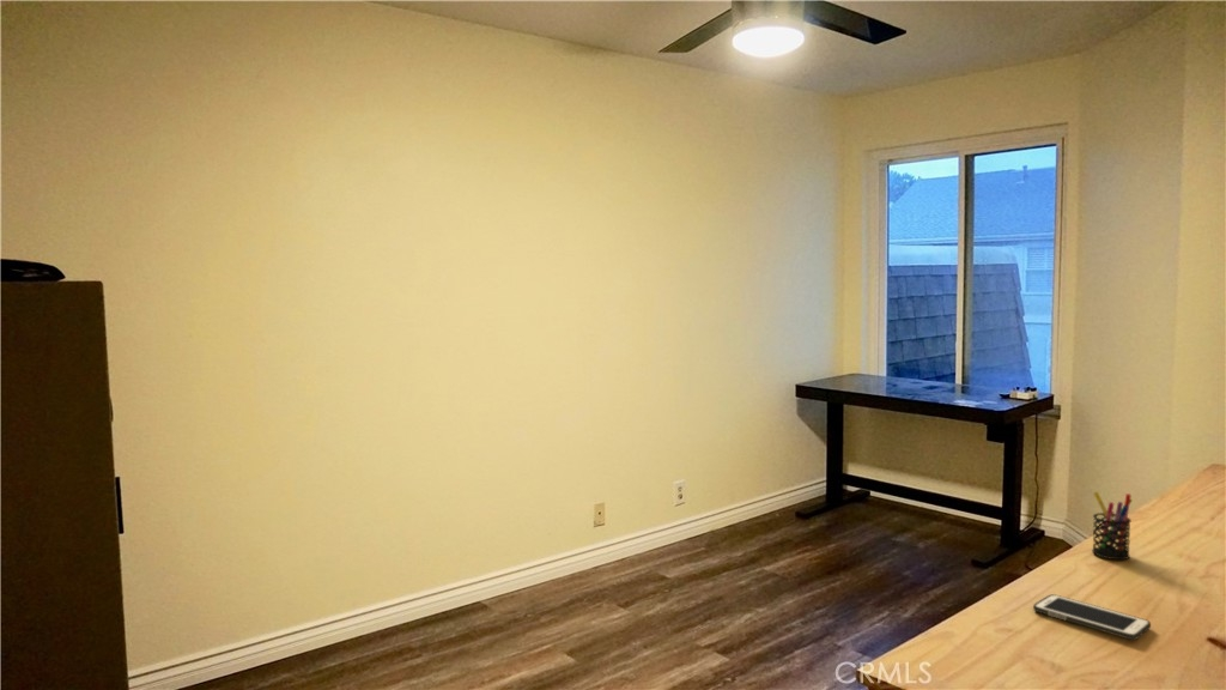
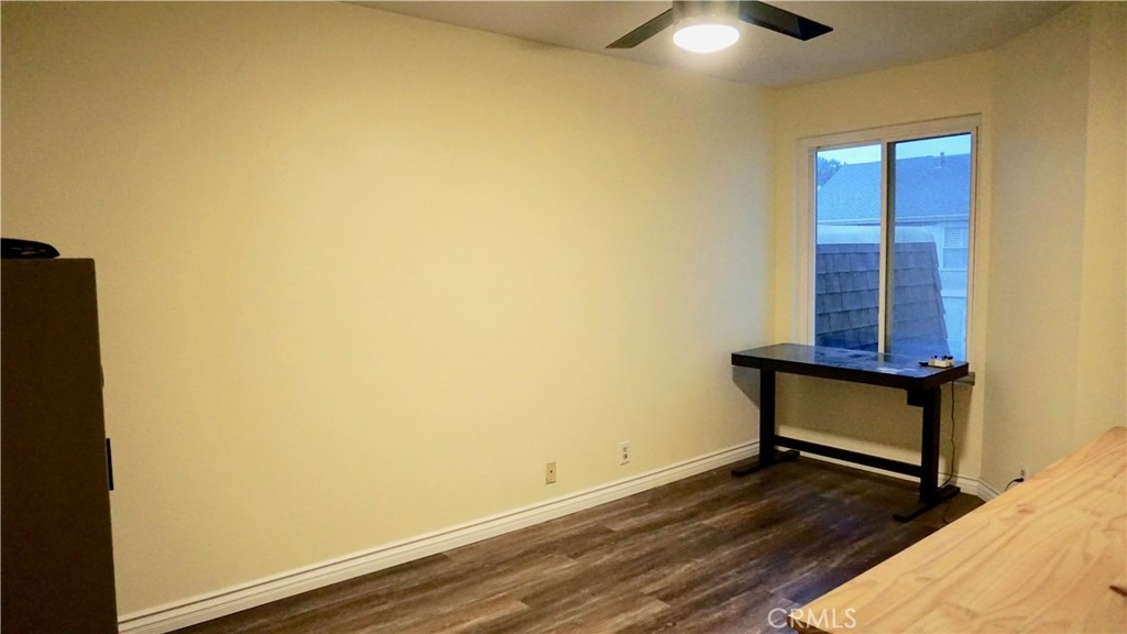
- cell phone [1032,593,1152,641]
- pen holder [1091,490,1134,561]
